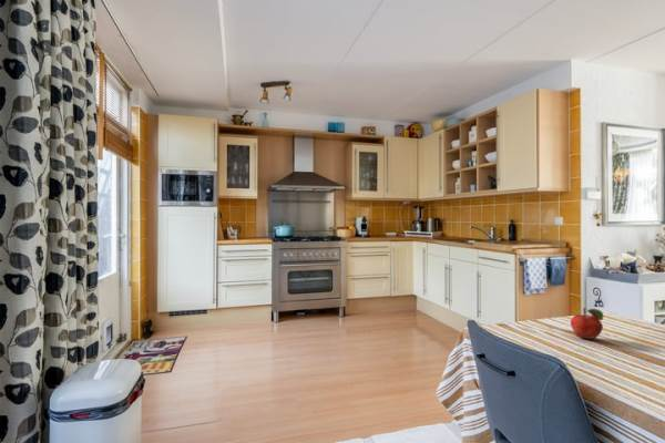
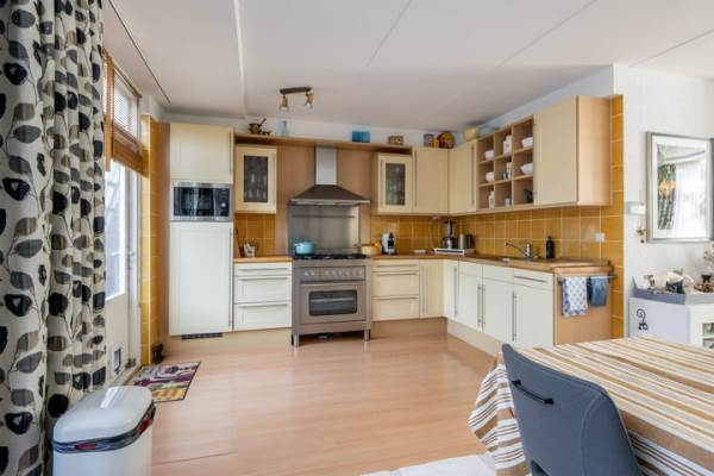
- fruit [570,307,604,340]
